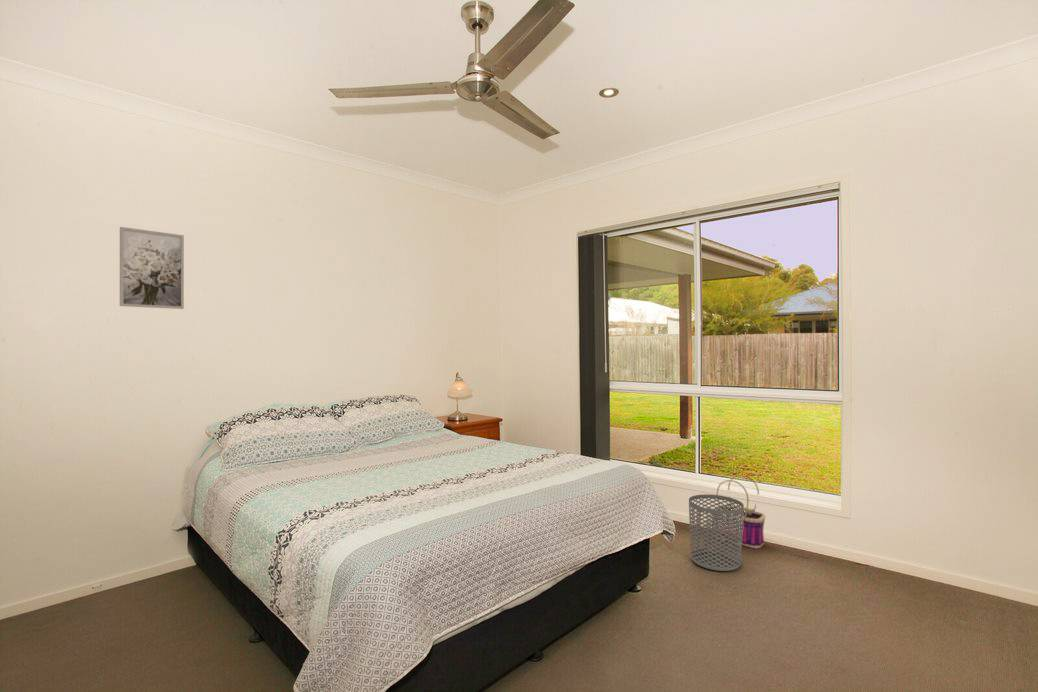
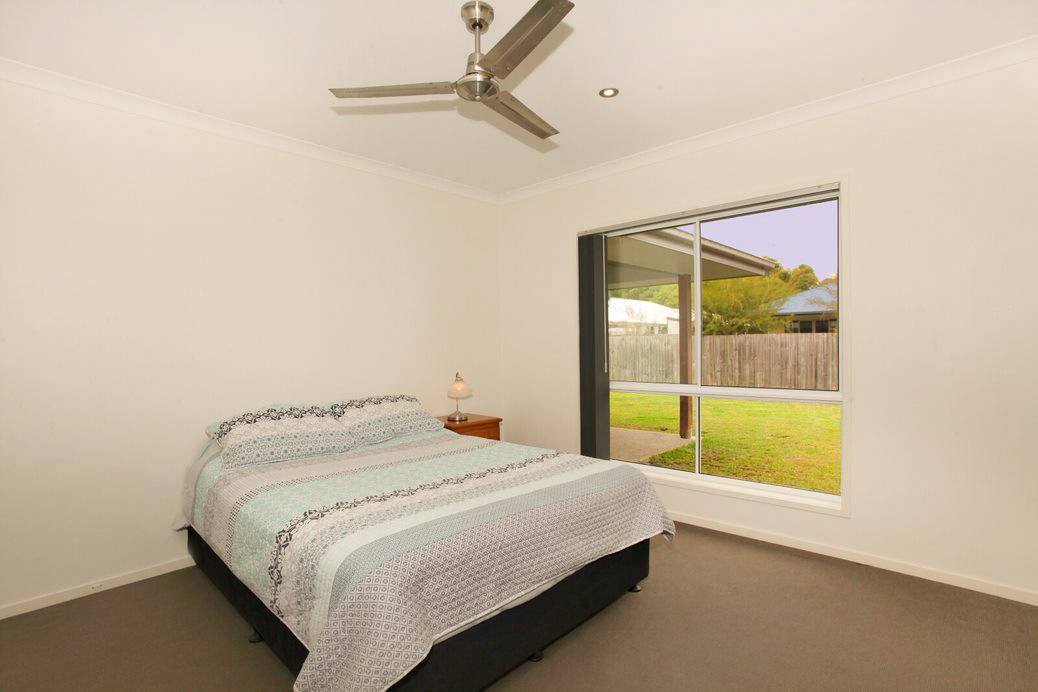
- basket [712,474,766,549]
- waste bin [688,493,745,572]
- wall art [119,226,185,310]
